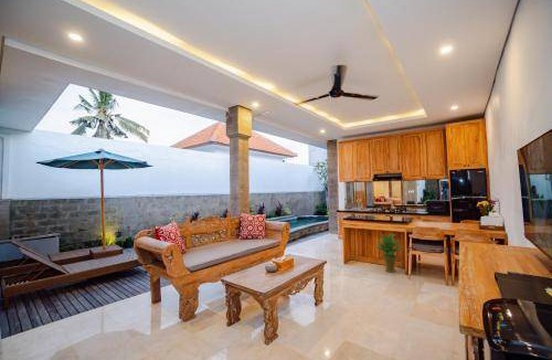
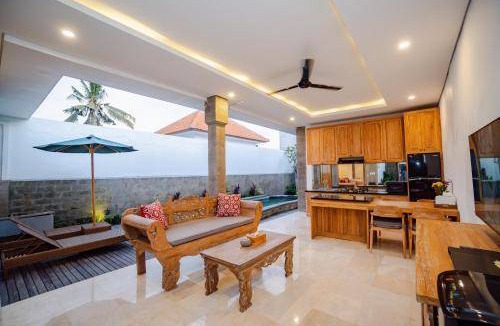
- potted plant [373,232,405,274]
